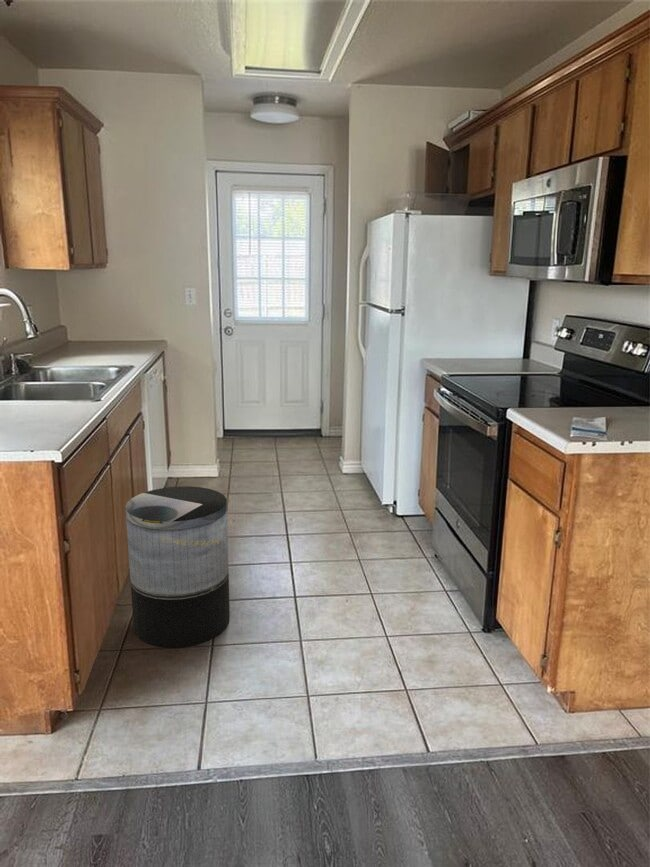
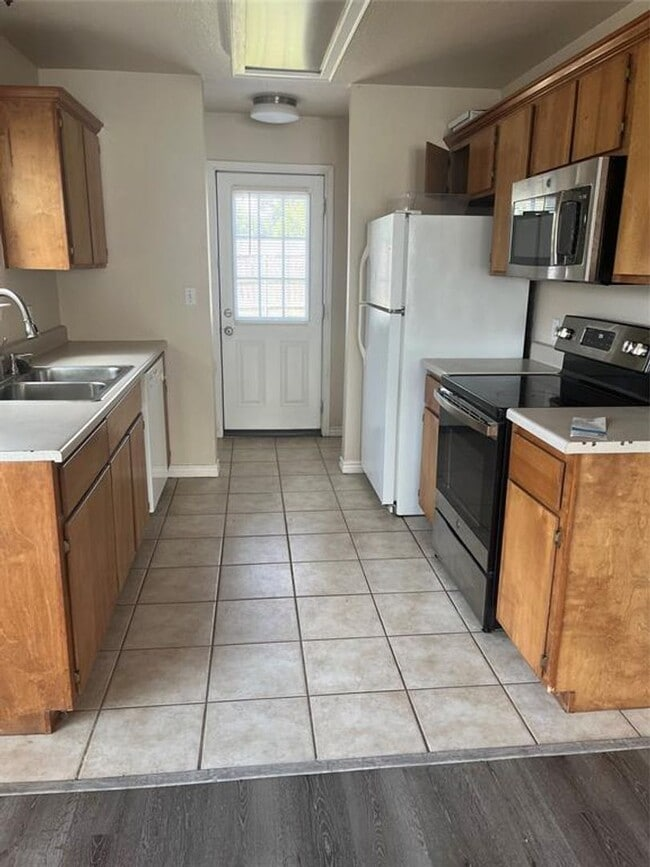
- trash can [124,485,231,649]
